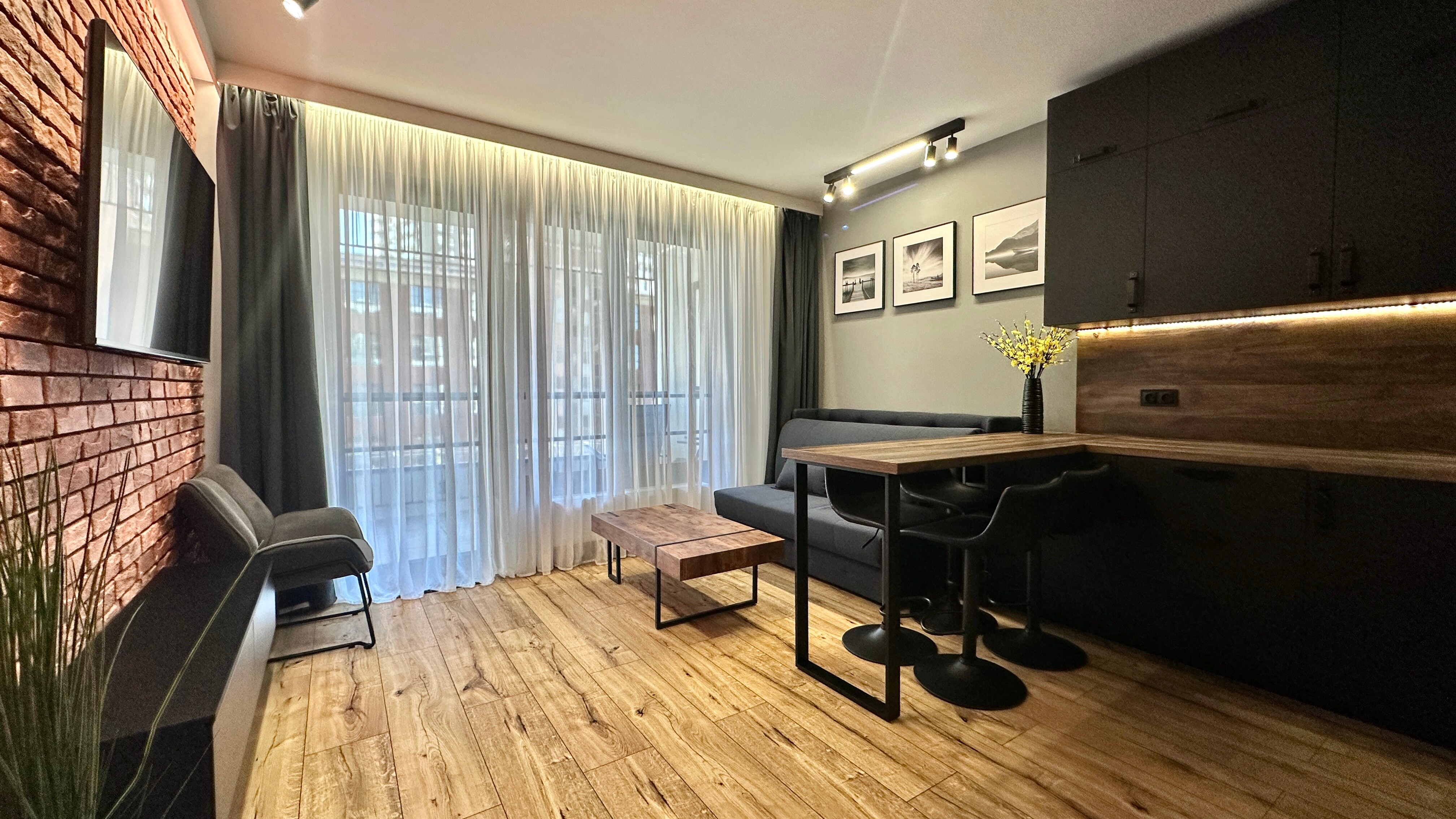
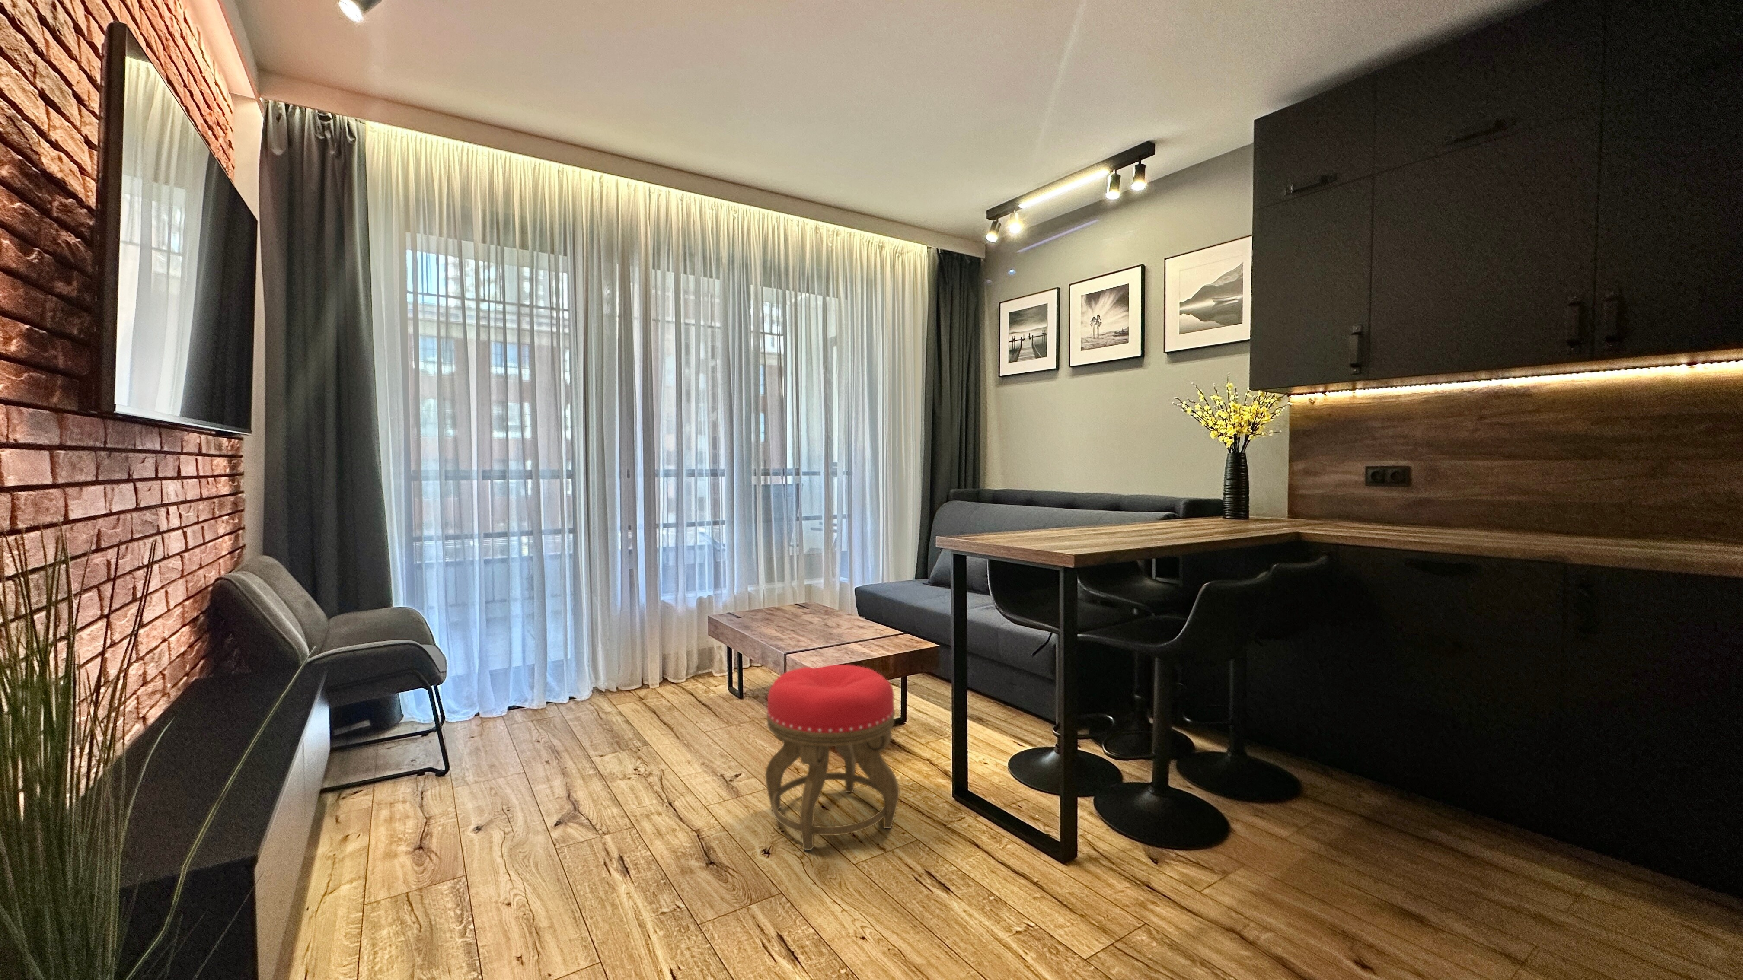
+ stool [765,664,900,851]
